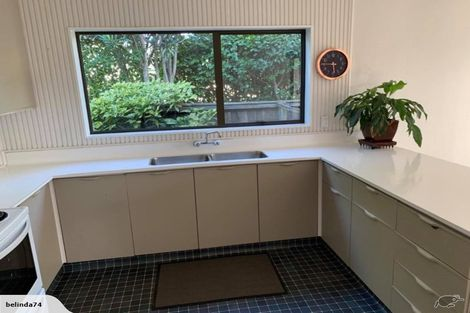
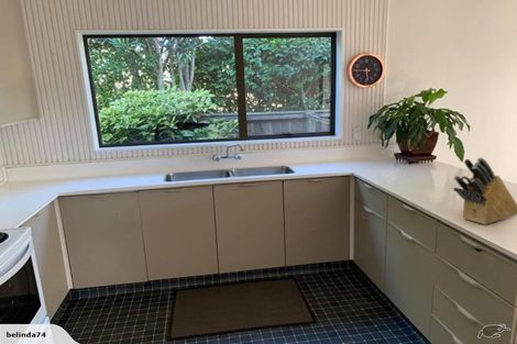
+ knife block [452,156,517,225]
